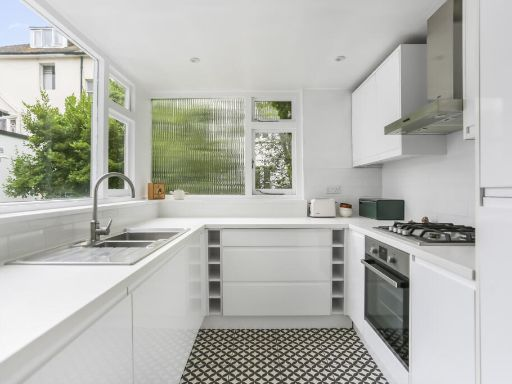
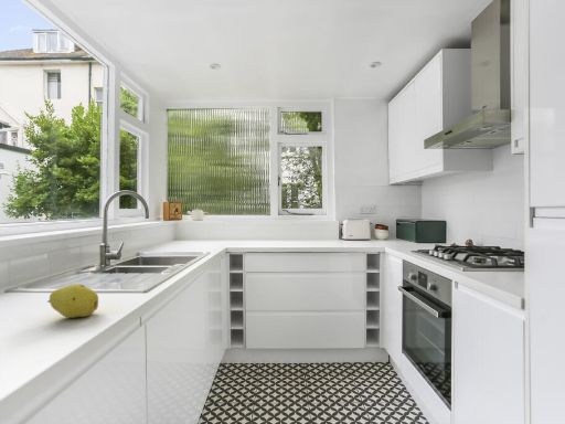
+ fruit [46,283,99,319]
